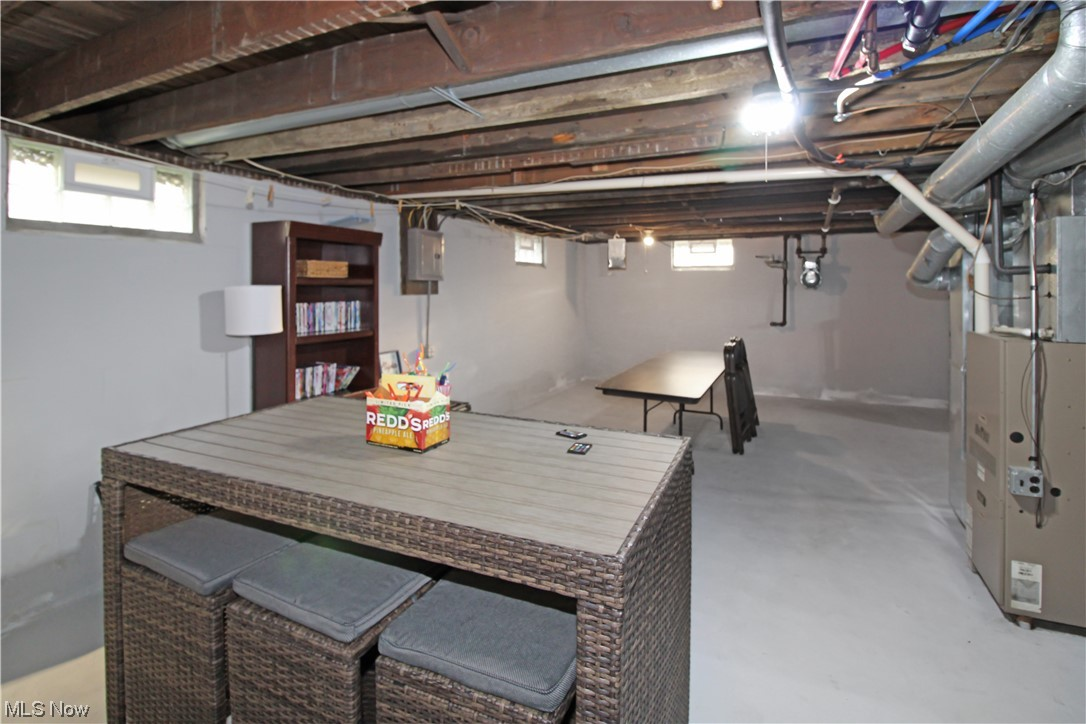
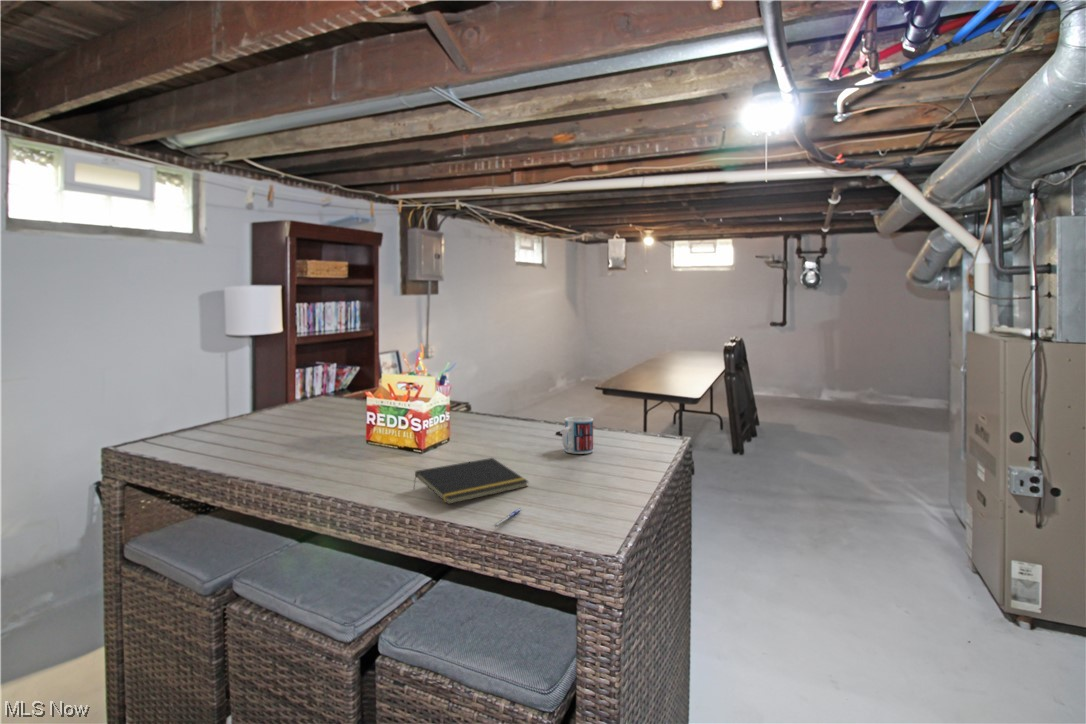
+ notepad [412,457,530,505]
+ pen [493,507,522,528]
+ mug [561,416,594,455]
